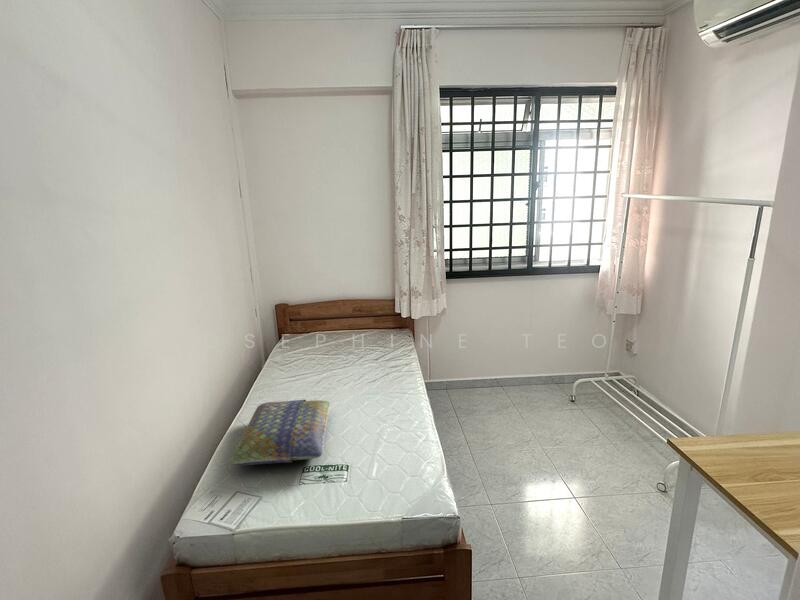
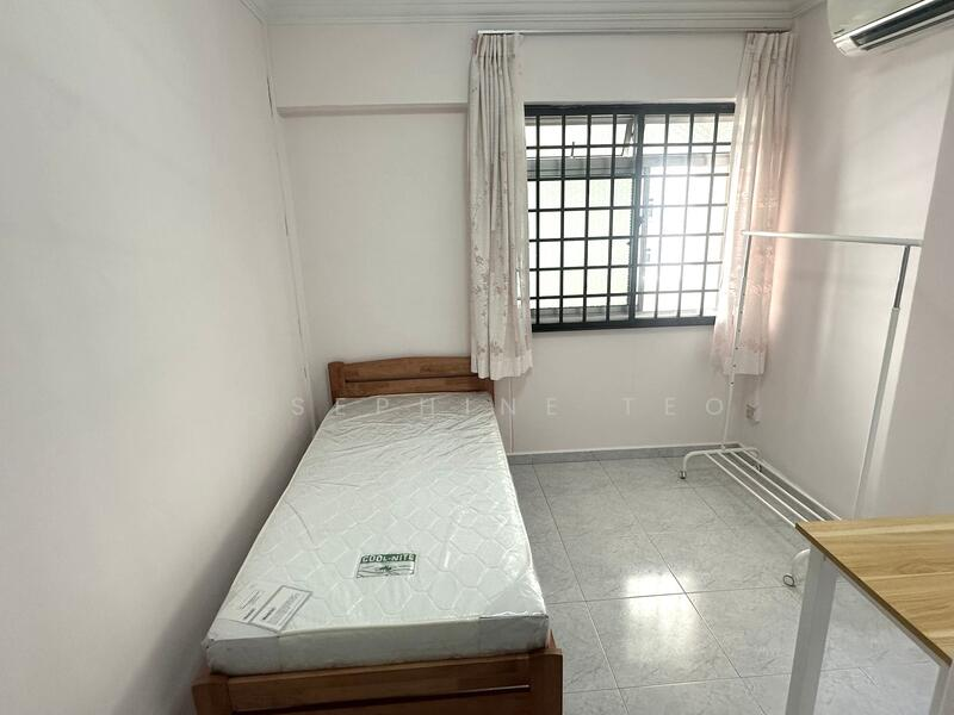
- cushion [230,399,331,466]
